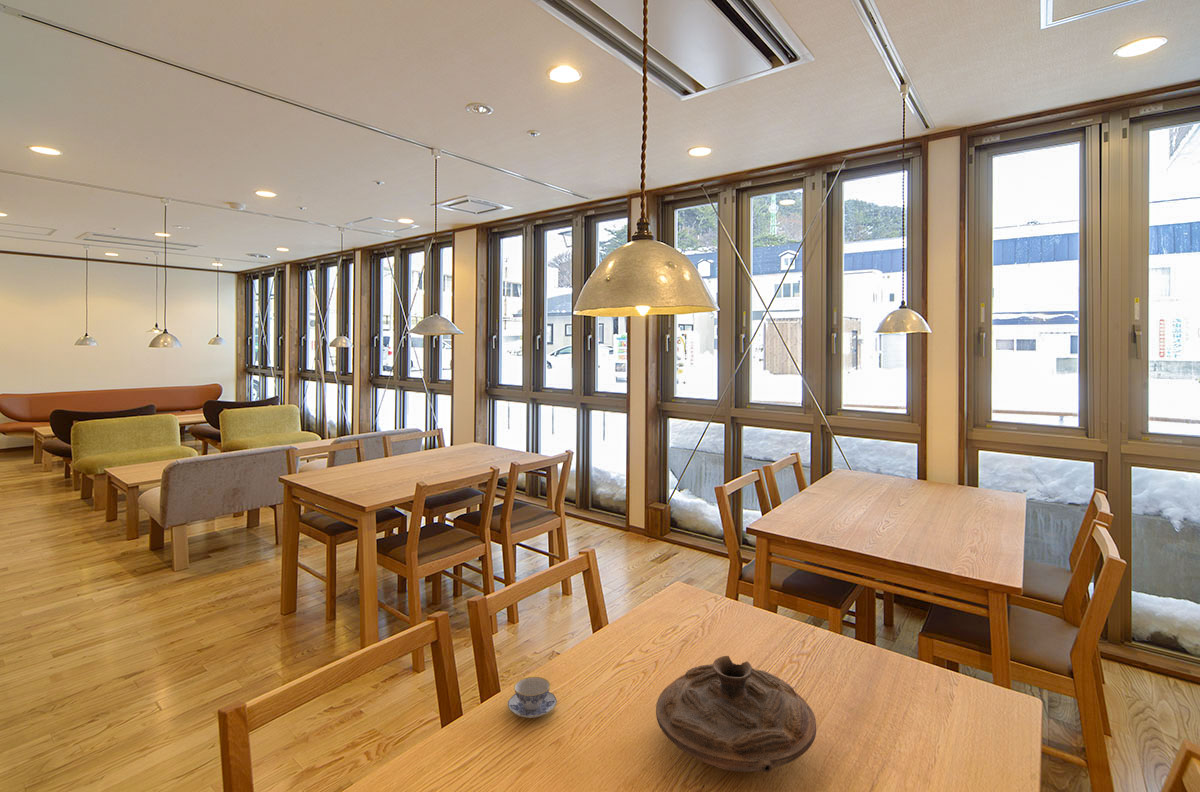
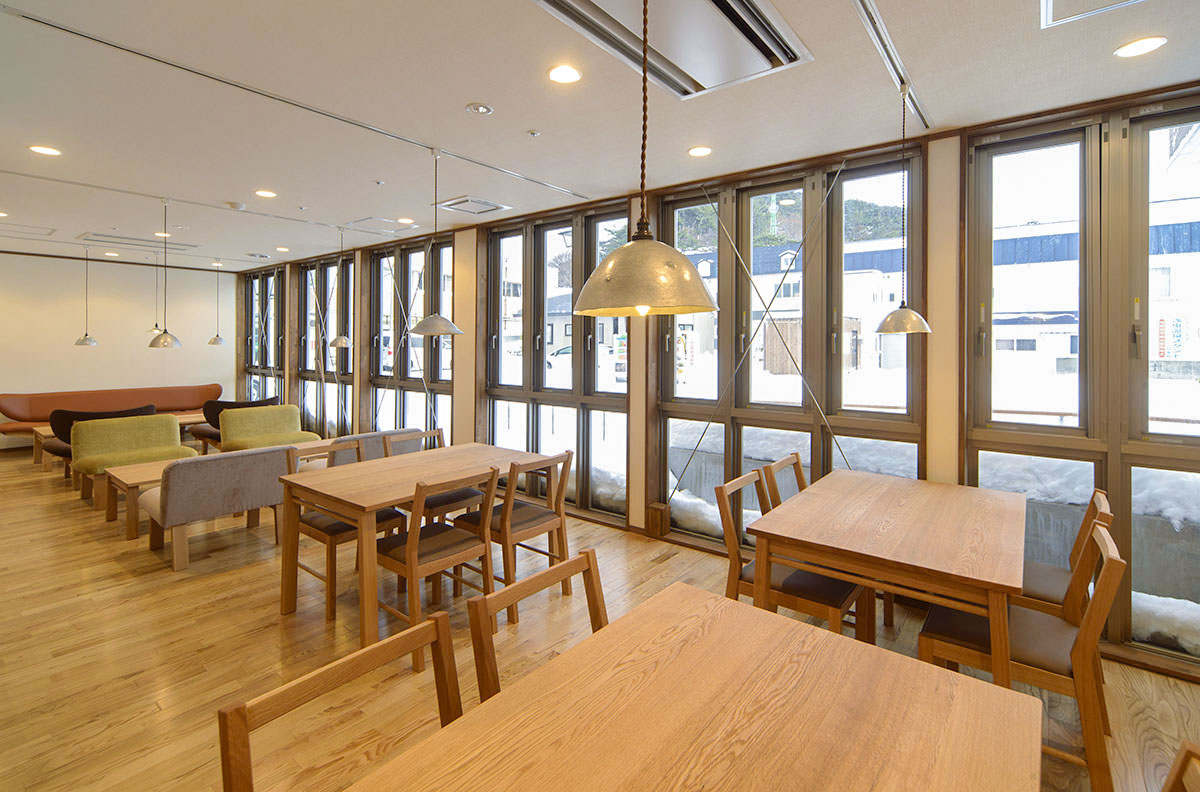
- decorative bowl [655,655,817,773]
- chinaware [507,676,558,719]
